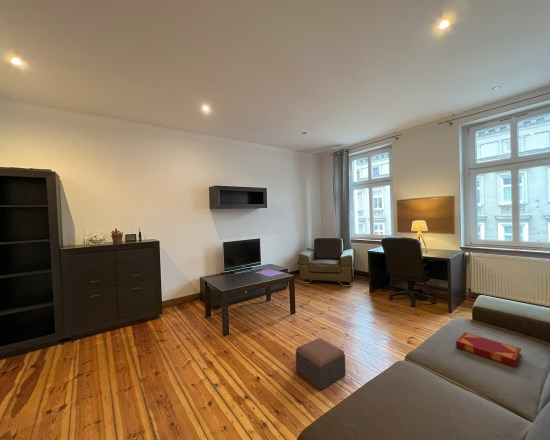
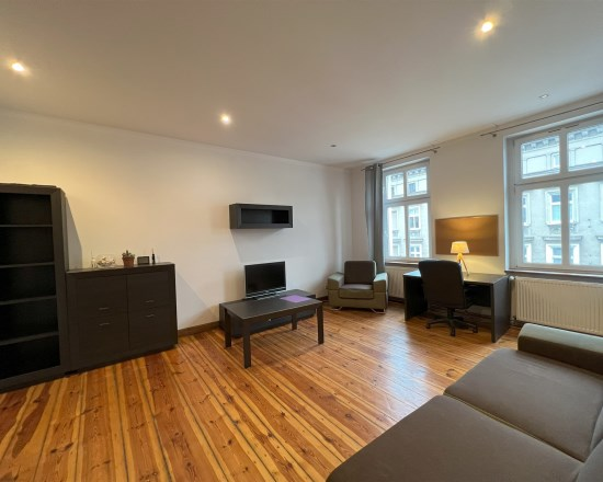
- footstool [295,337,347,391]
- hardback book [455,331,522,368]
